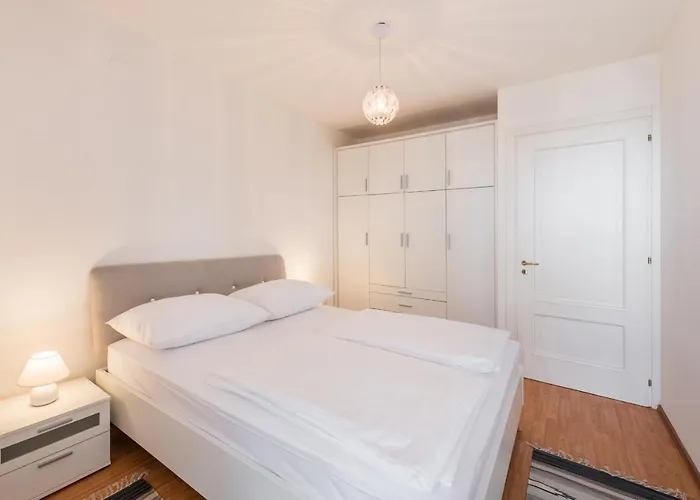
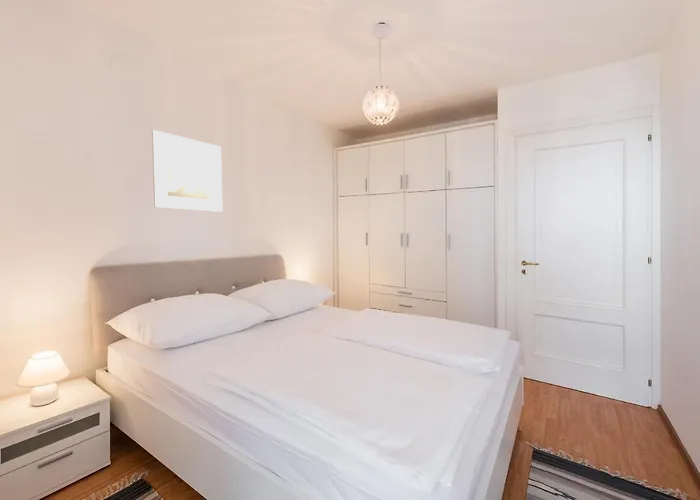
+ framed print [151,129,224,213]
